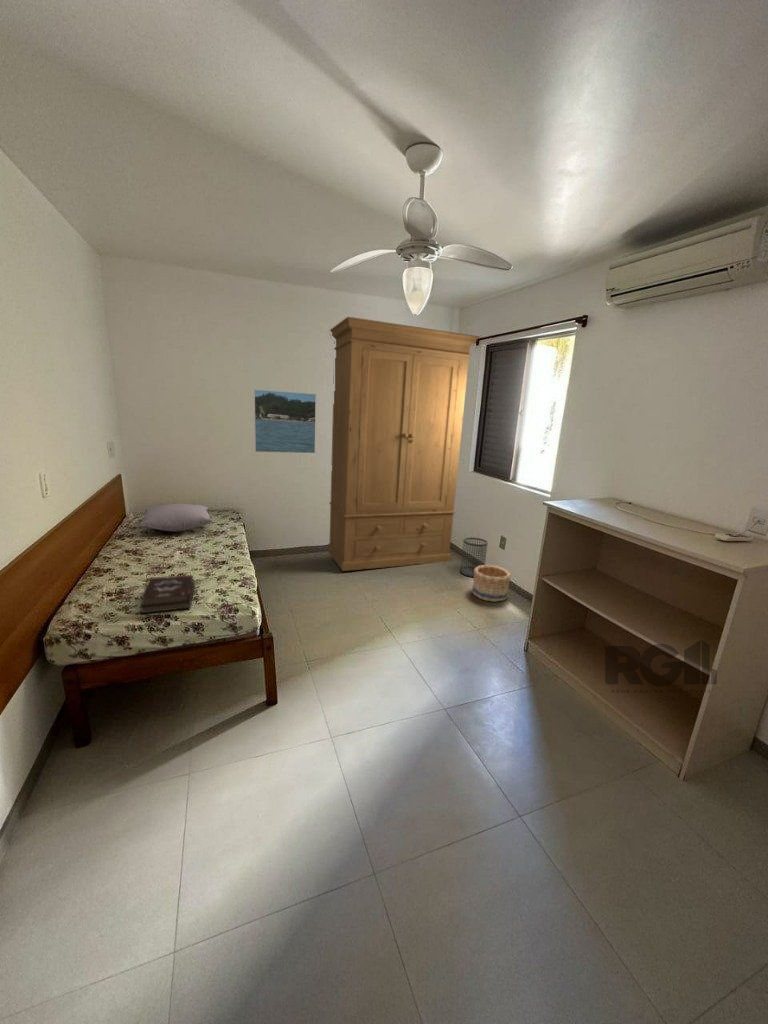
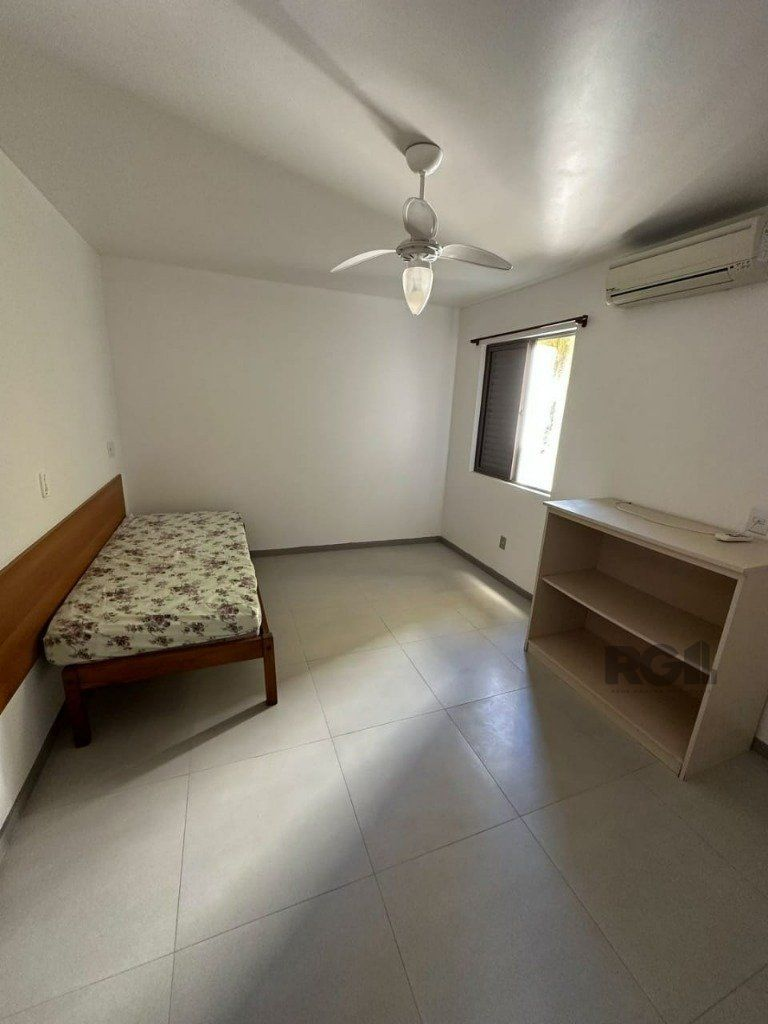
- pillow [138,503,214,532]
- basket [471,564,512,603]
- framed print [253,388,317,454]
- armoire [326,316,481,572]
- wastebasket [459,536,489,578]
- hardback book [139,574,196,615]
